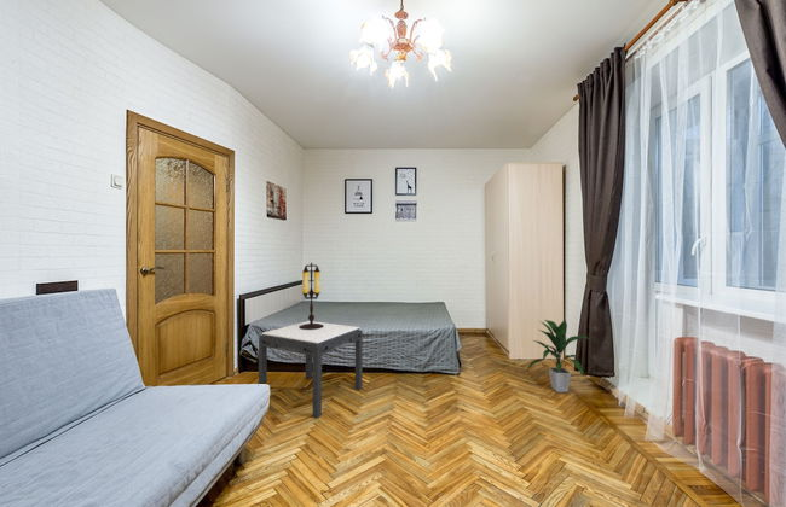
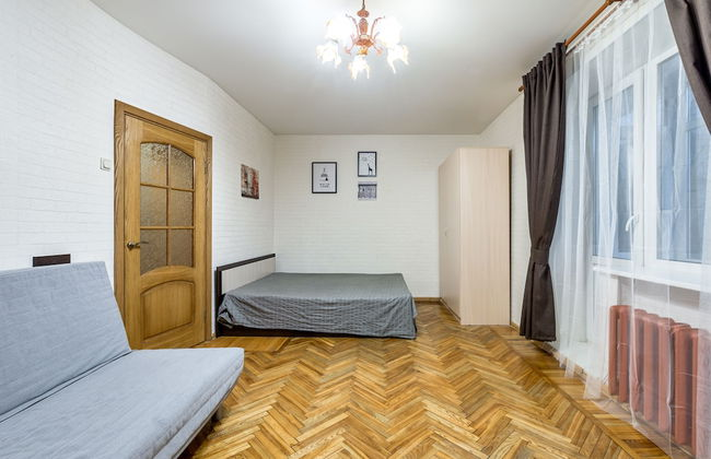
- indoor plant [525,319,589,394]
- table lamp [299,262,324,330]
- side table [258,320,364,419]
